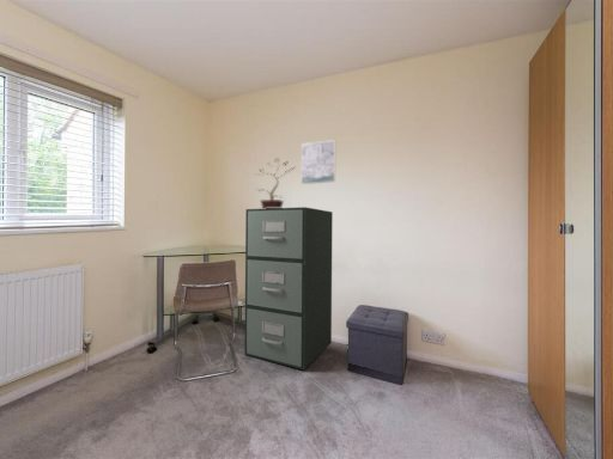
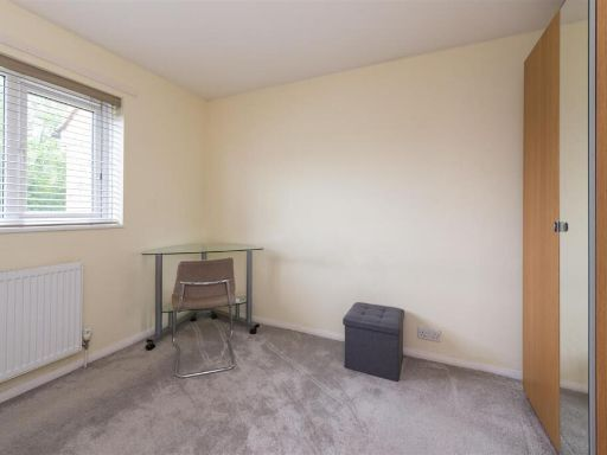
- filing cabinet [243,206,334,371]
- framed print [301,139,336,185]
- potted plant [254,157,297,209]
